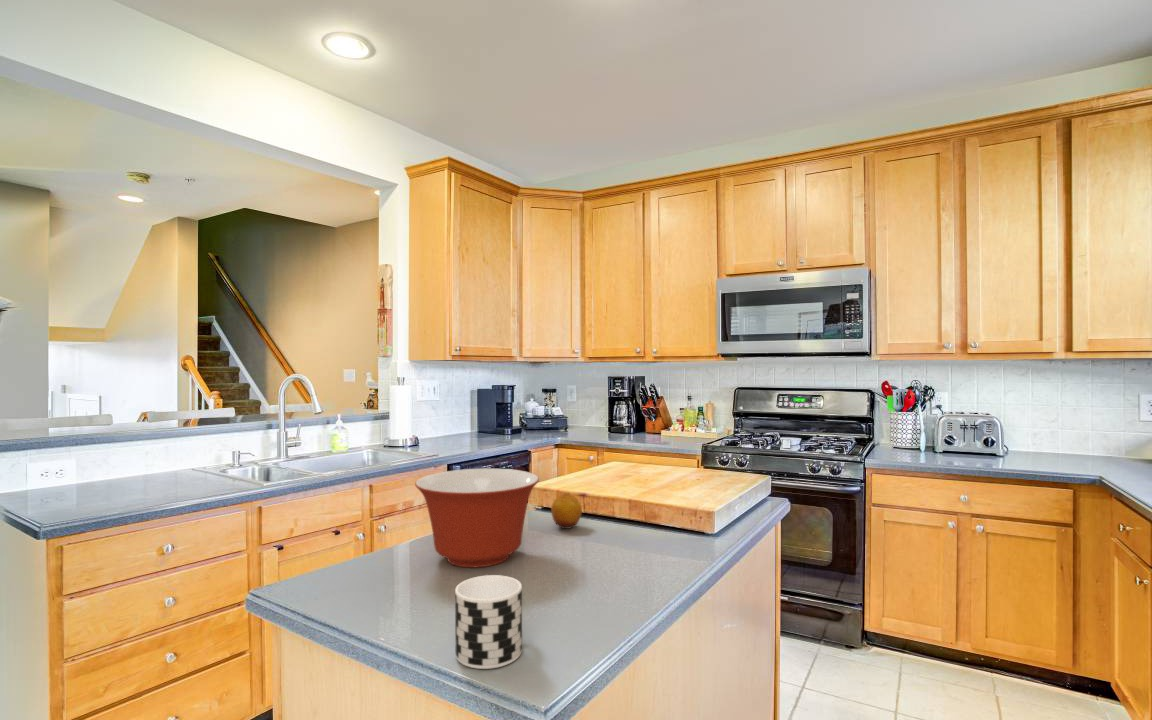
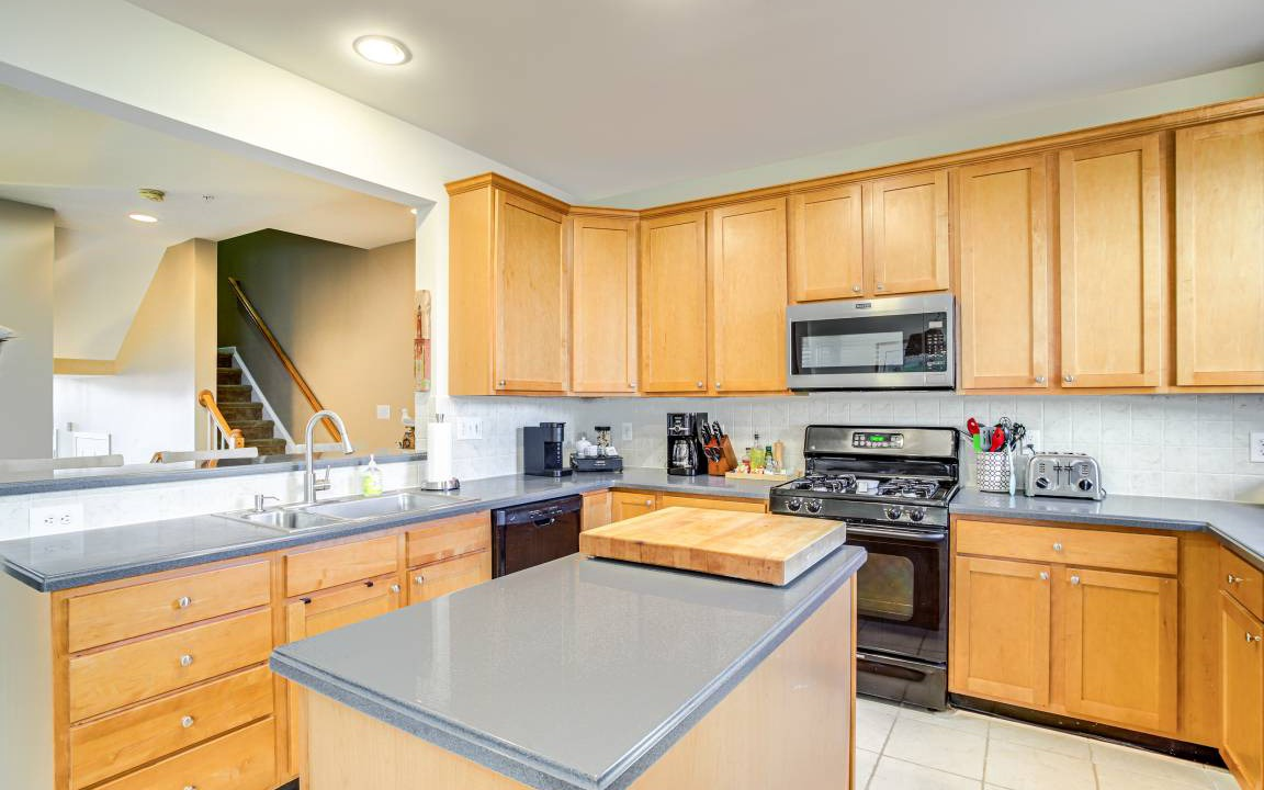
- cup [454,574,523,670]
- fruit [550,492,583,530]
- mixing bowl [414,468,540,569]
